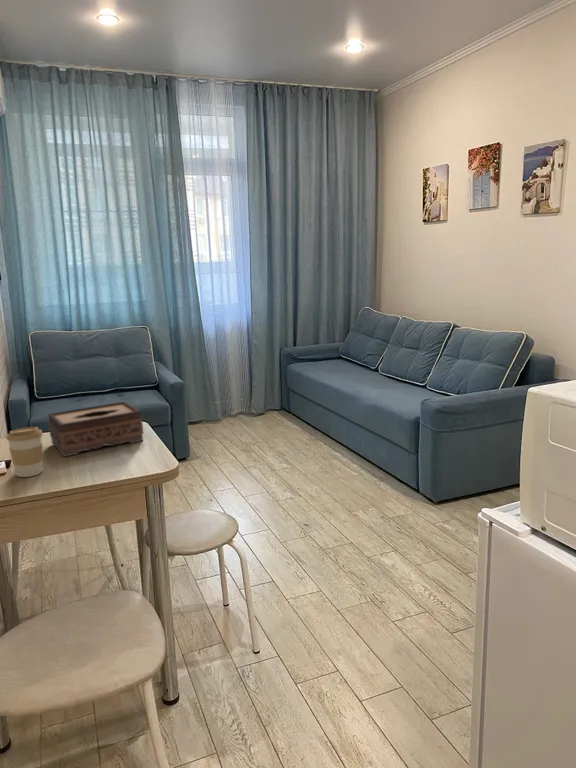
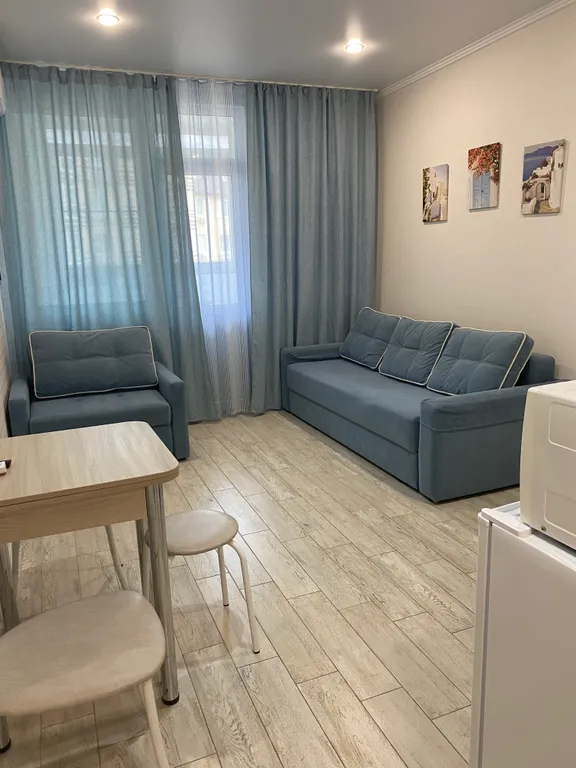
- tissue box [47,400,144,458]
- coffee cup [5,426,44,478]
